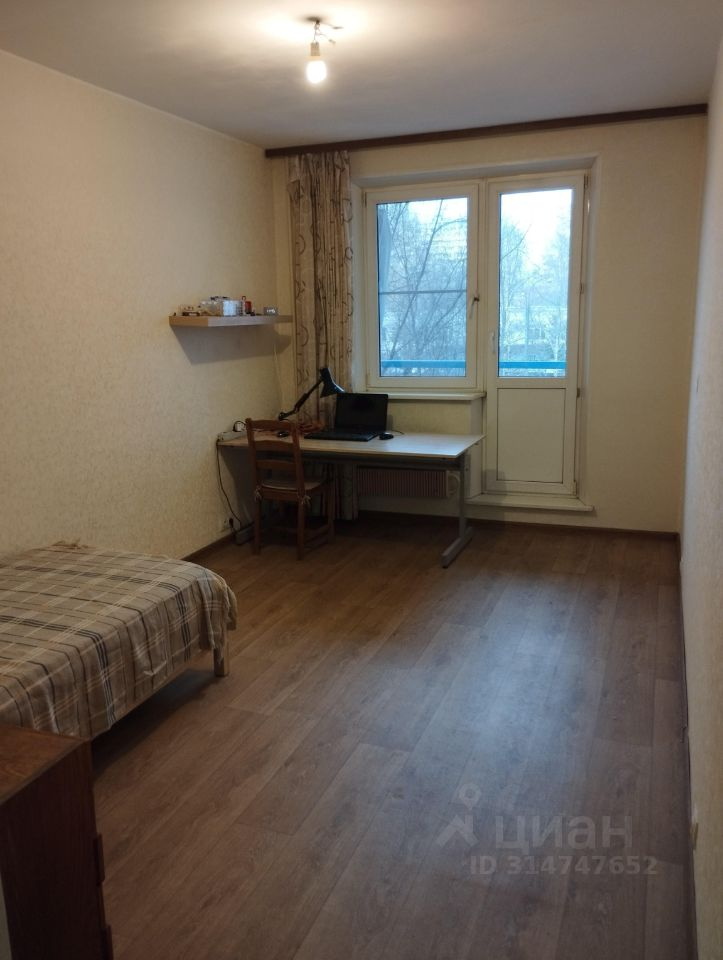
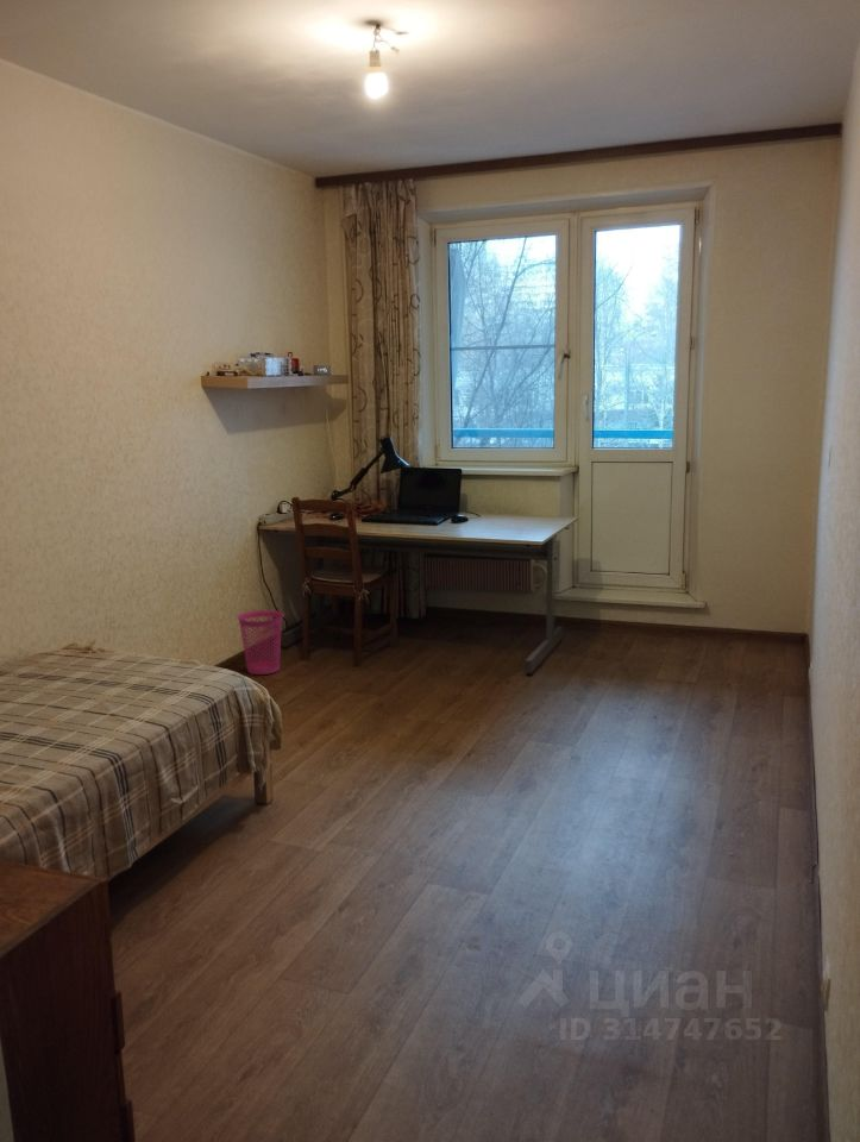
+ waste basket [236,609,285,676]
